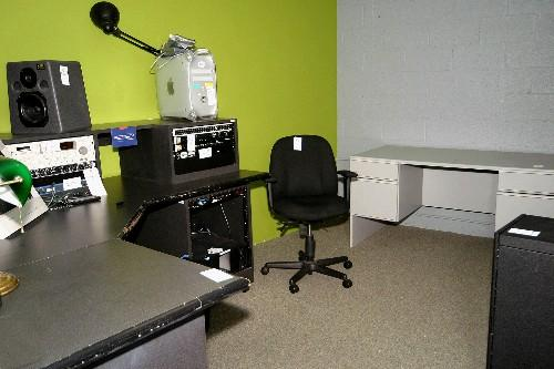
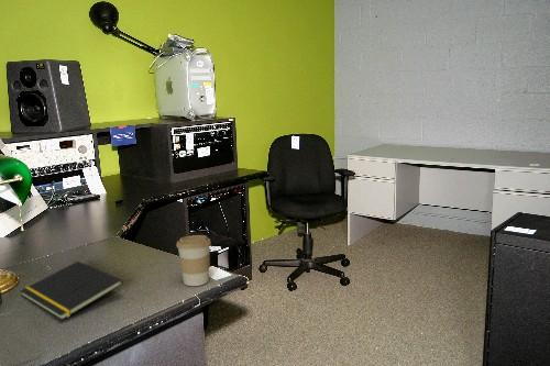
+ coffee cup [175,234,212,287]
+ notepad [19,260,124,321]
